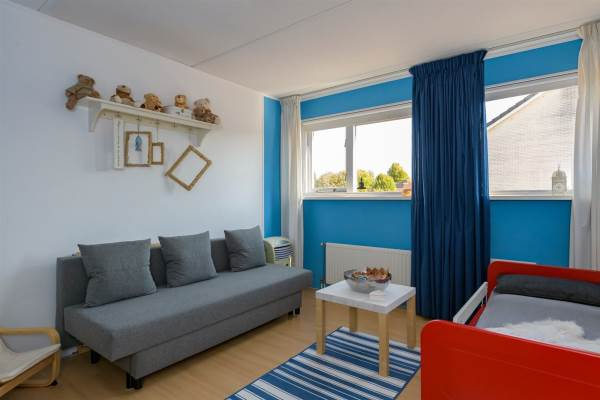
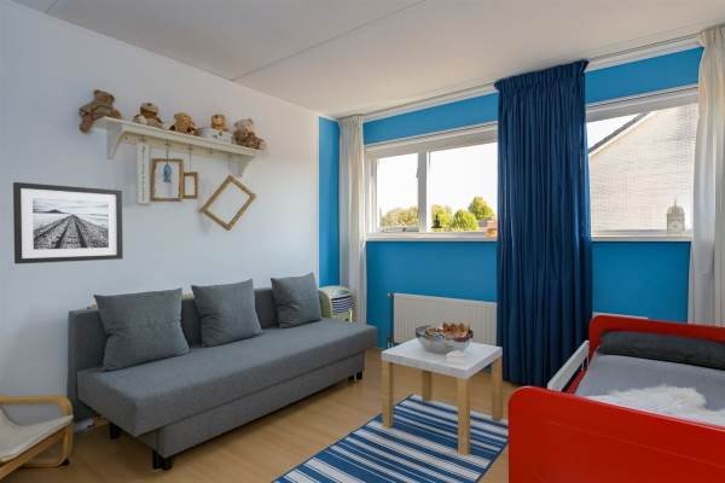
+ wall art [12,181,124,266]
